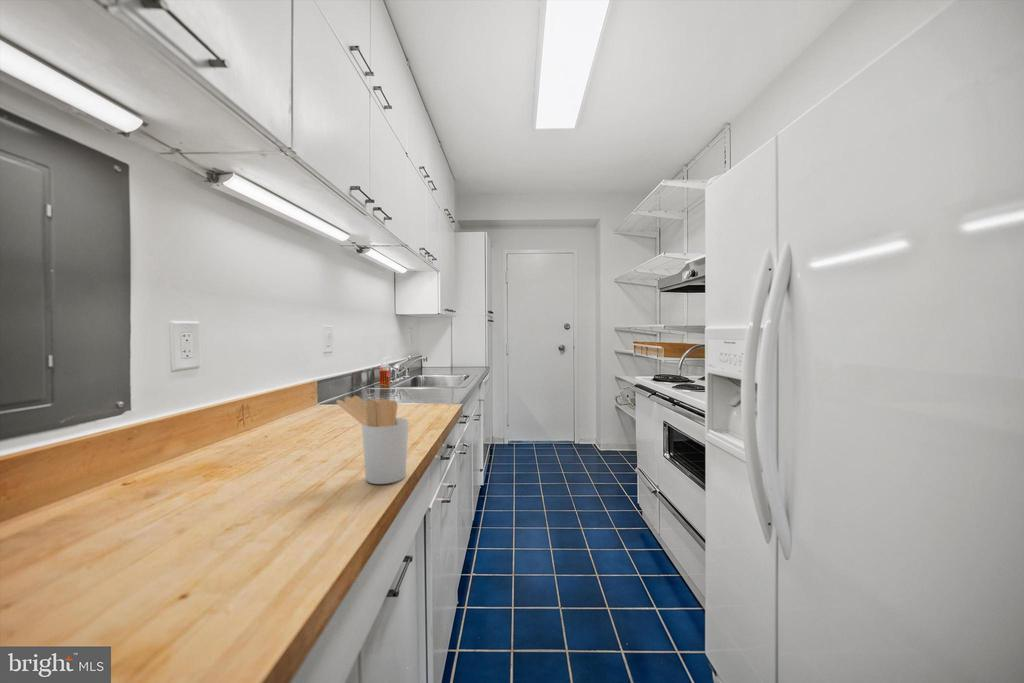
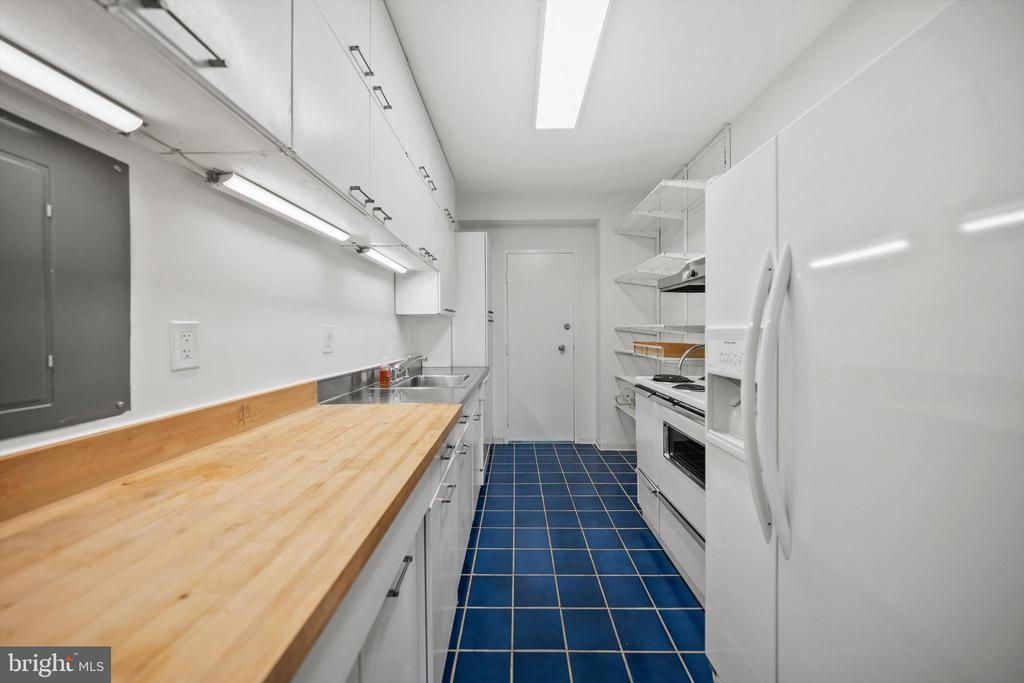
- utensil holder [335,395,410,485]
